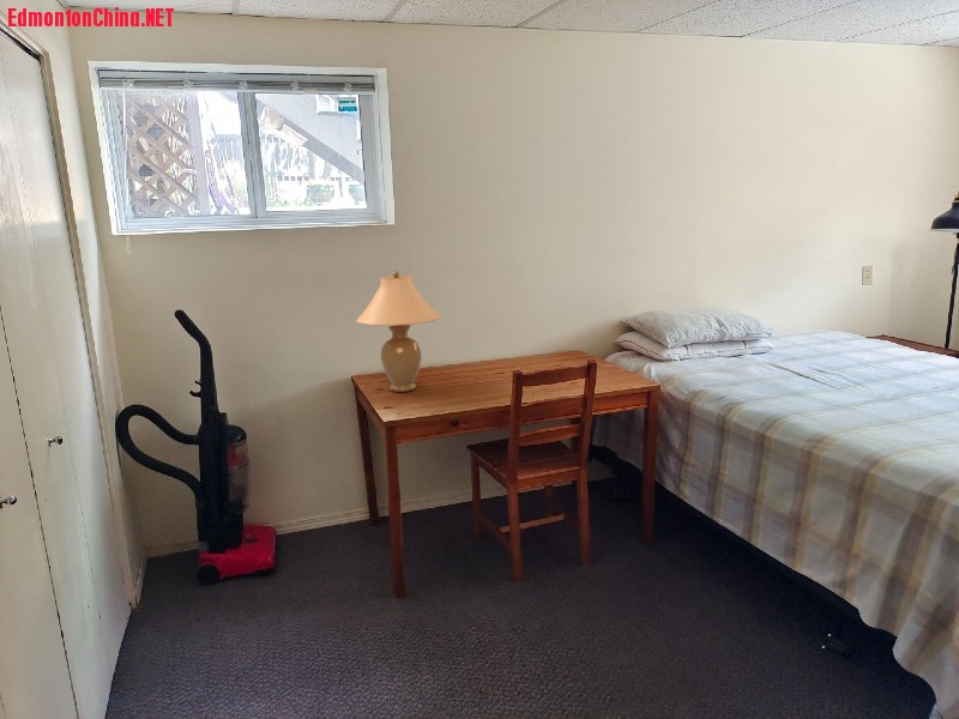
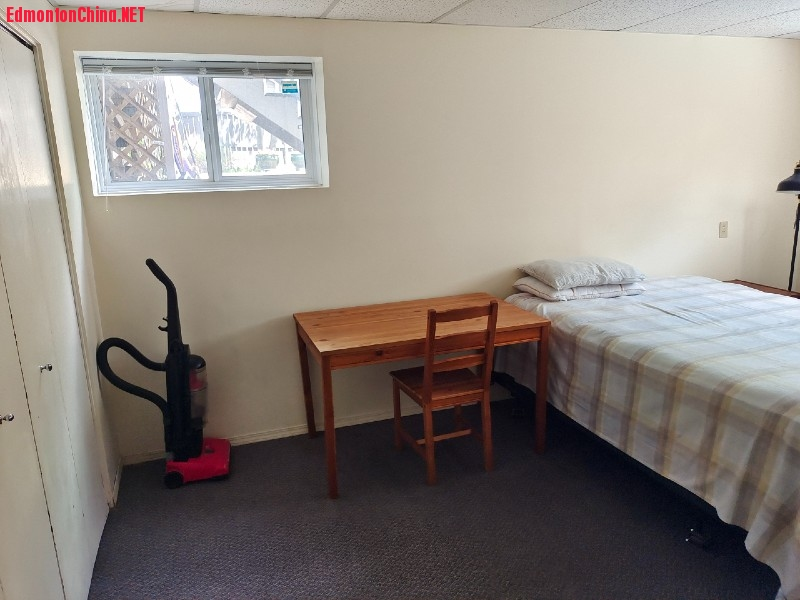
- table lamp [355,270,442,393]
